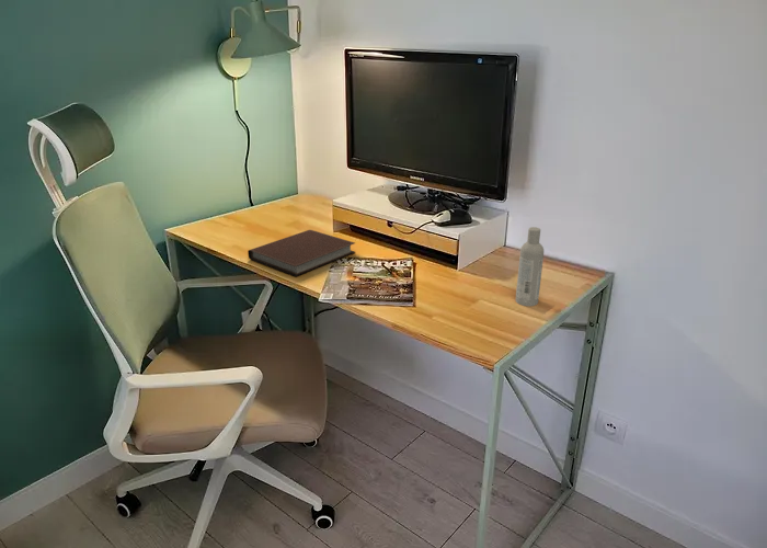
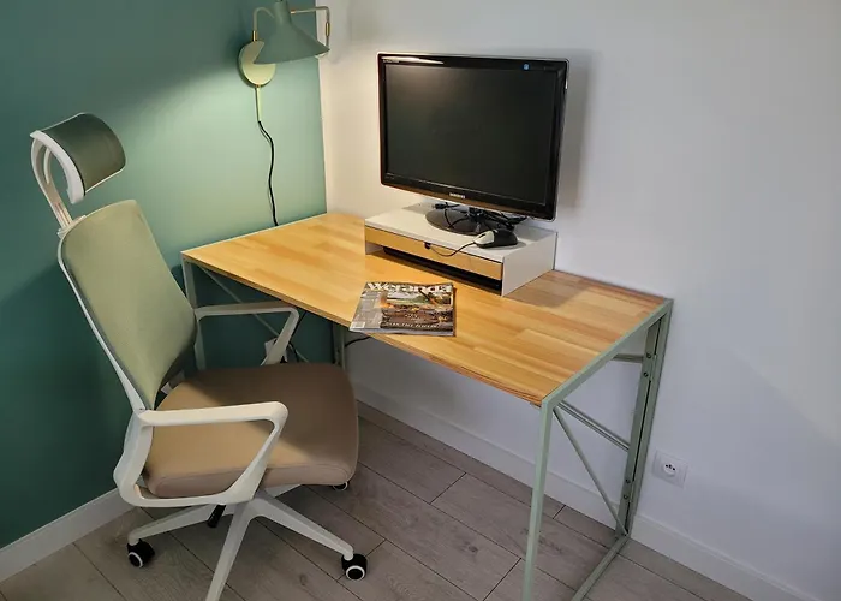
- bottle [515,226,545,307]
- notebook [247,229,356,277]
